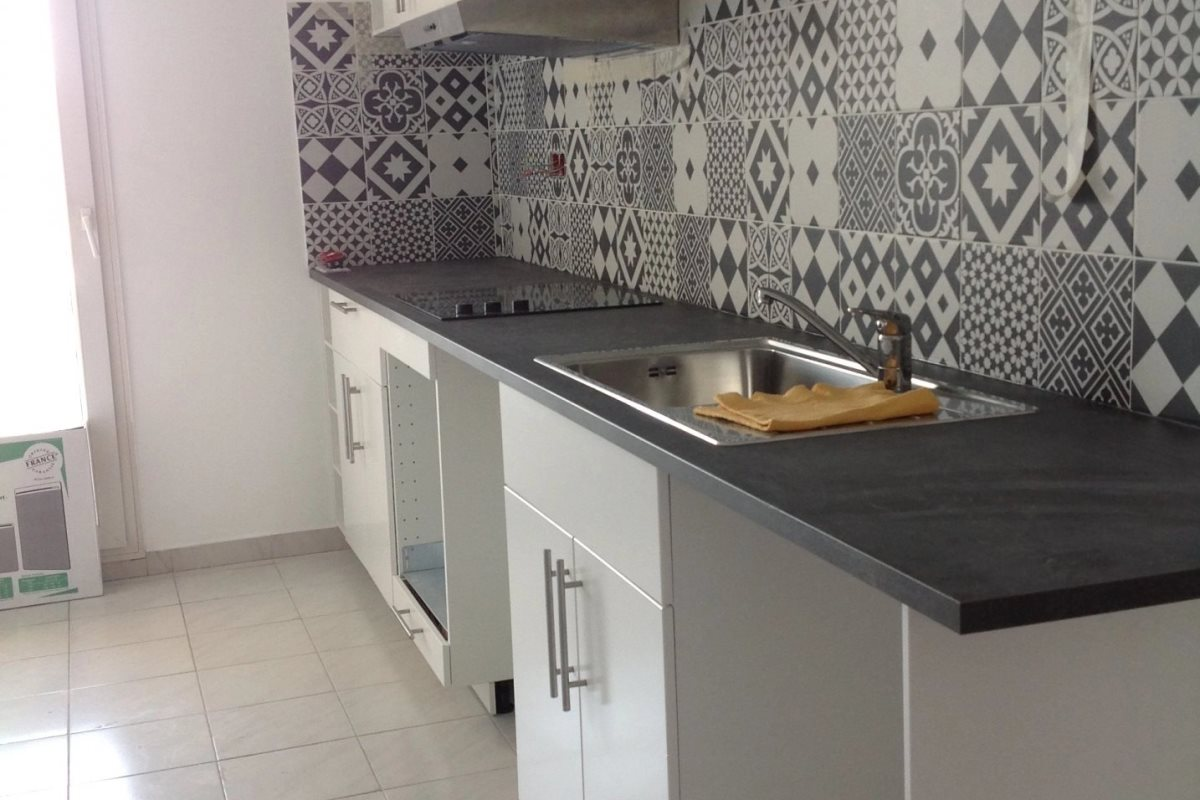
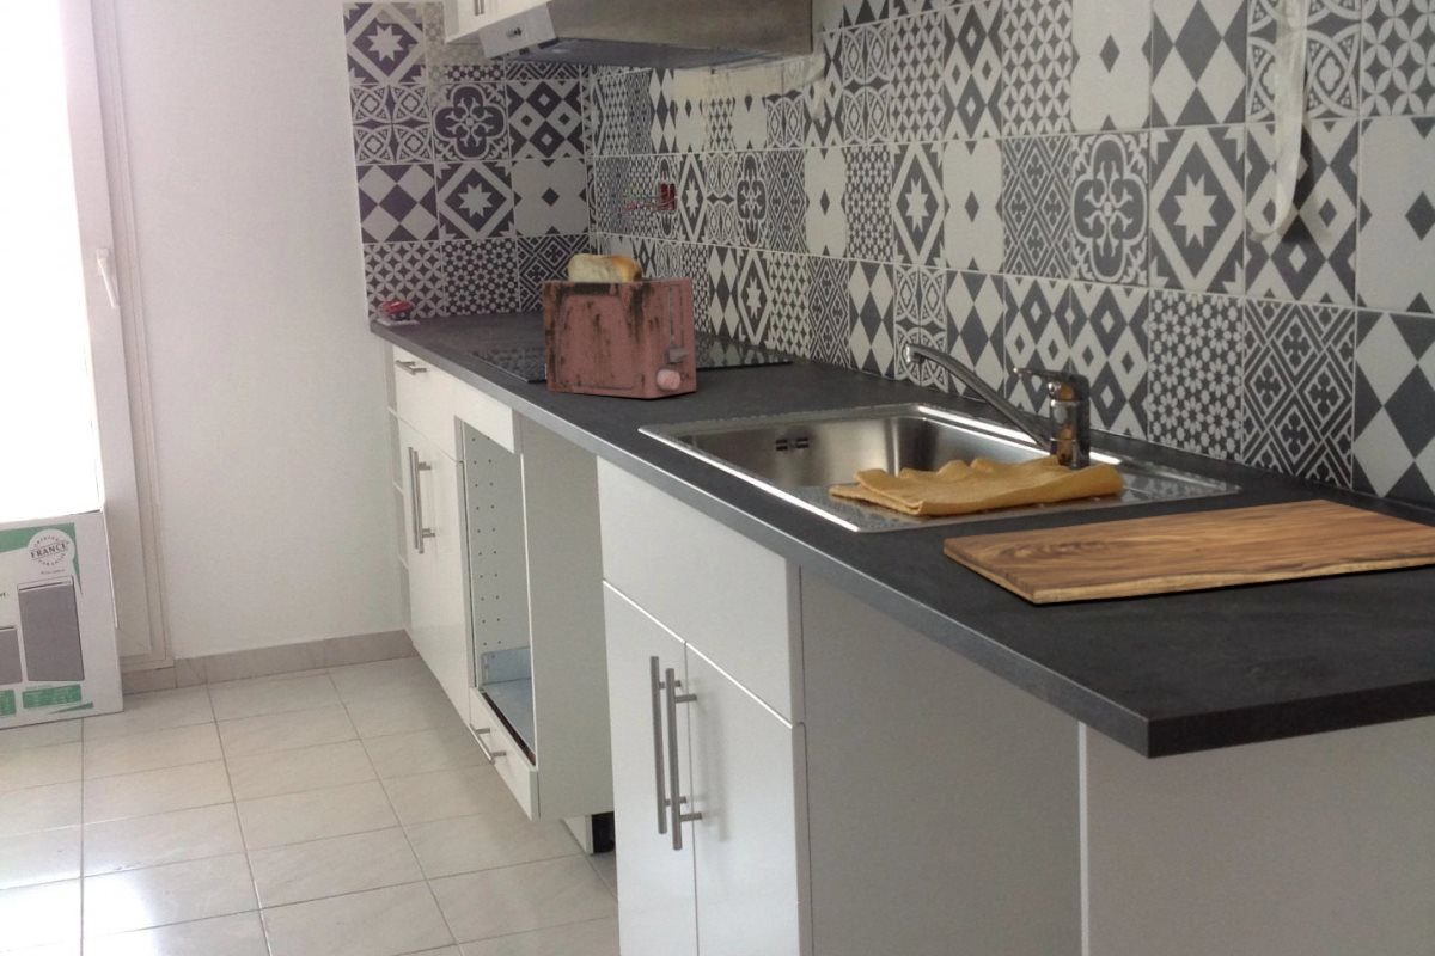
+ toaster [541,252,697,399]
+ cutting board [942,498,1435,605]
